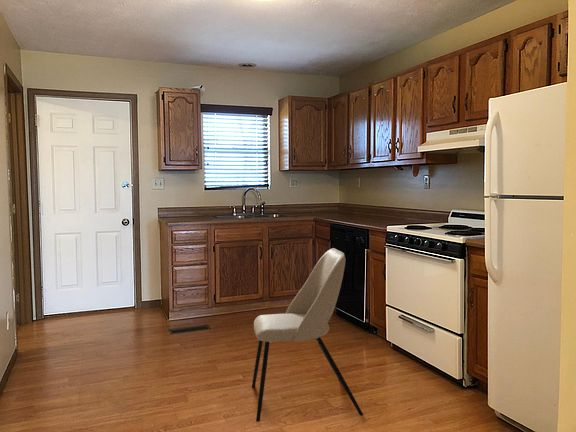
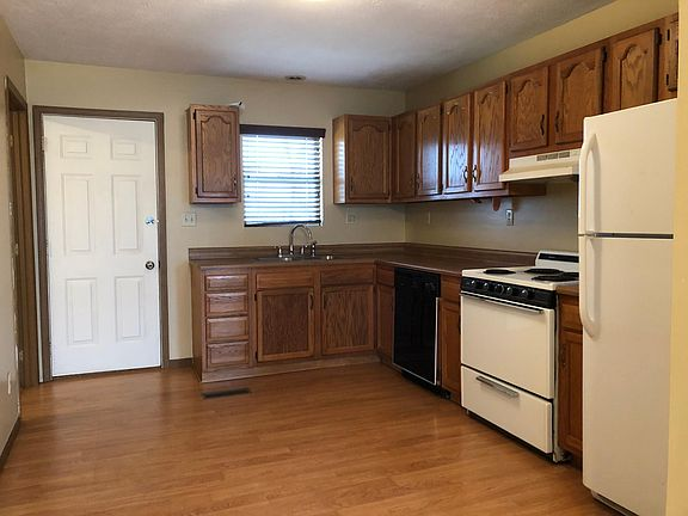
- dining chair [251,247,364,423]
